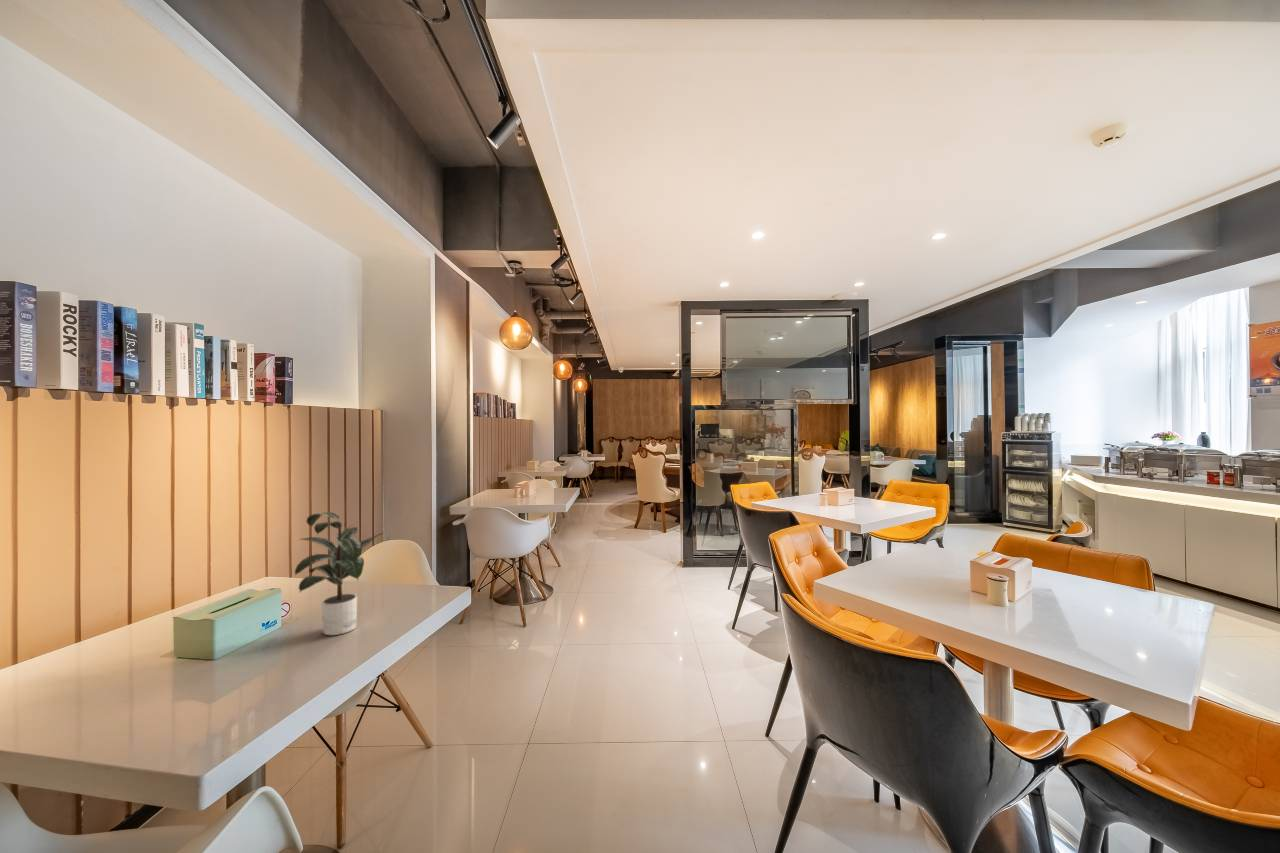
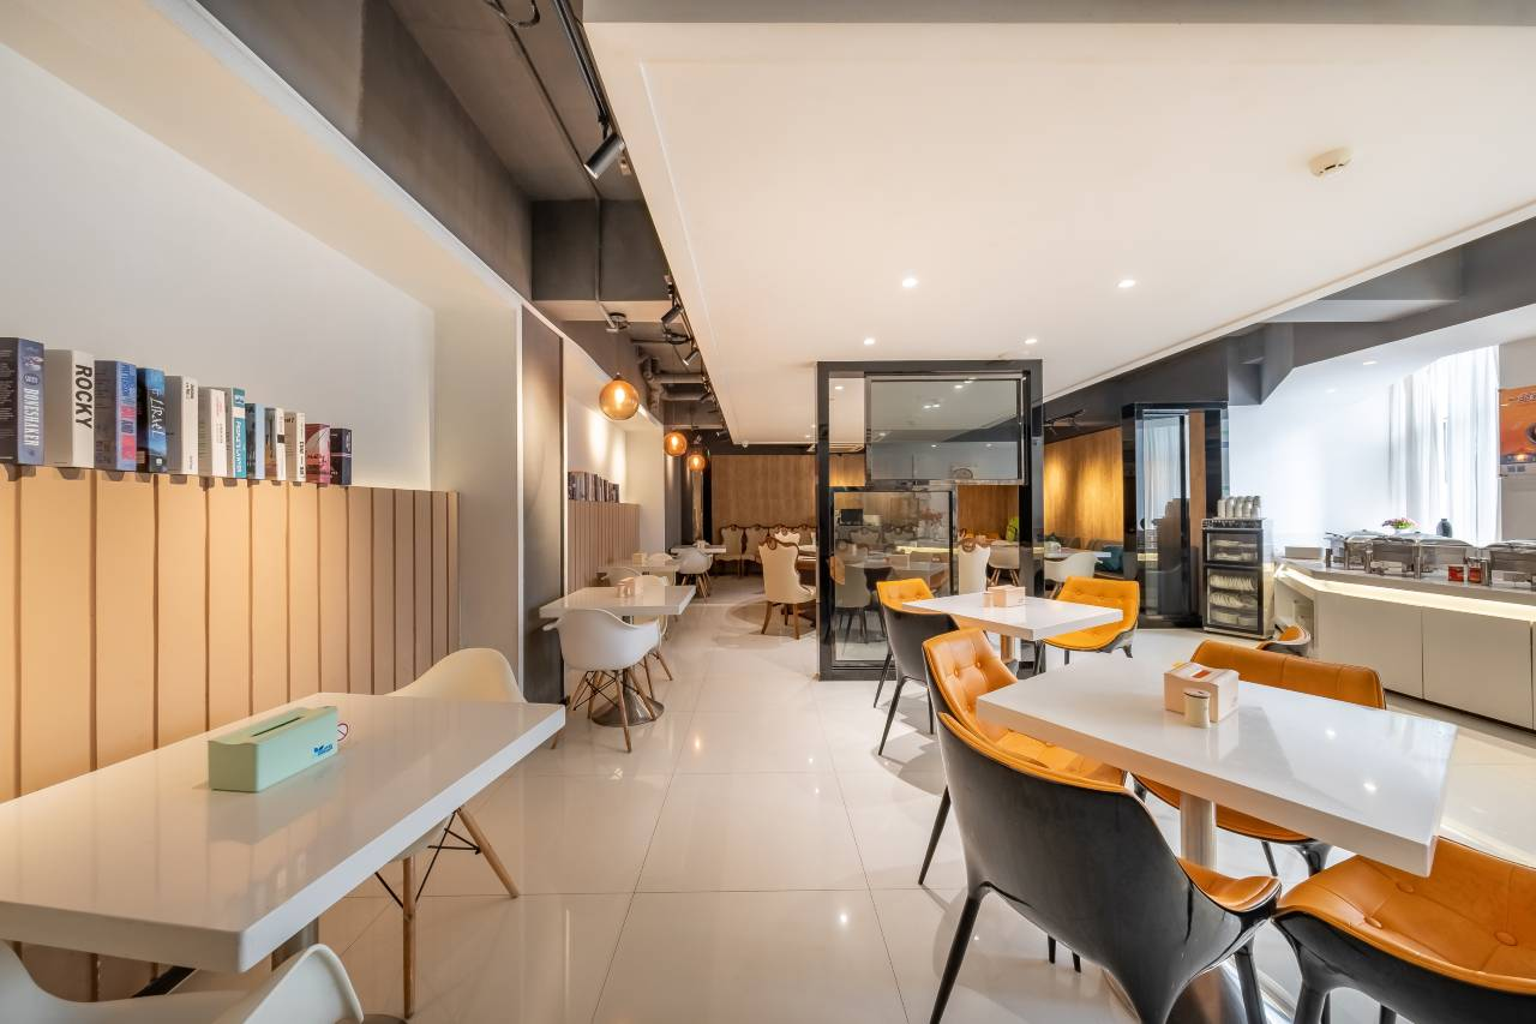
- potted plant [294,511,383,636]
